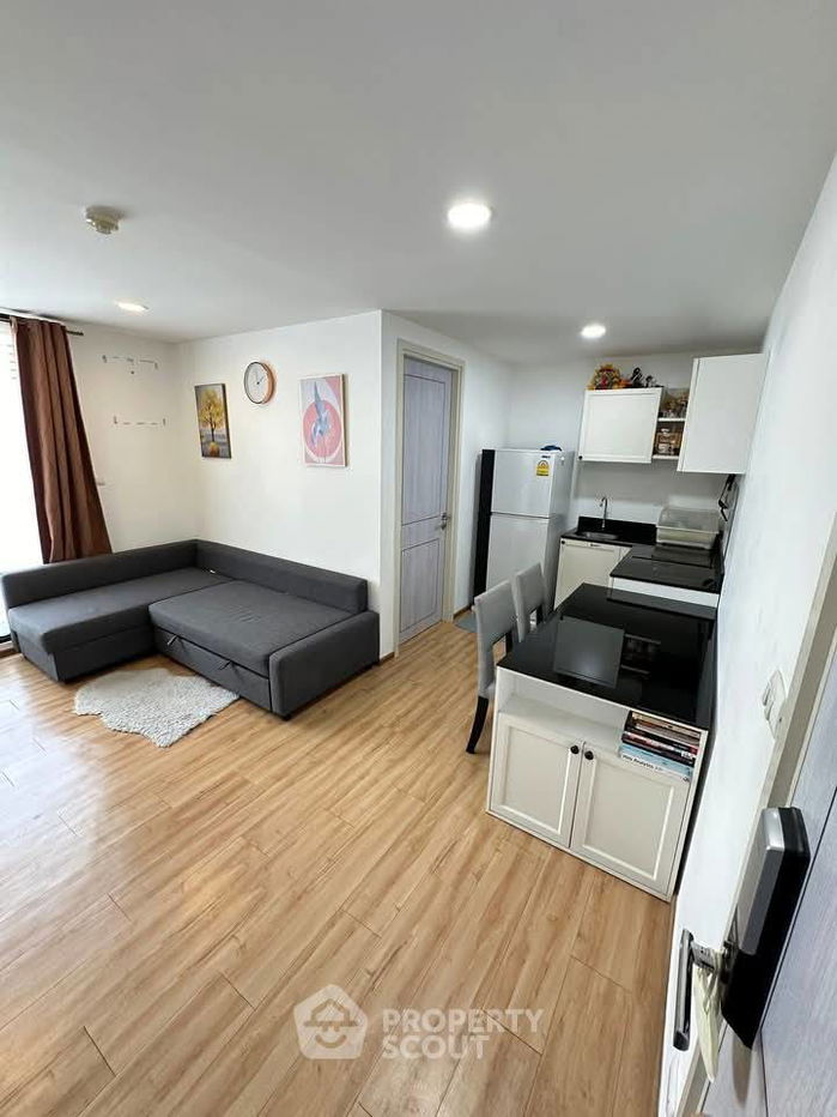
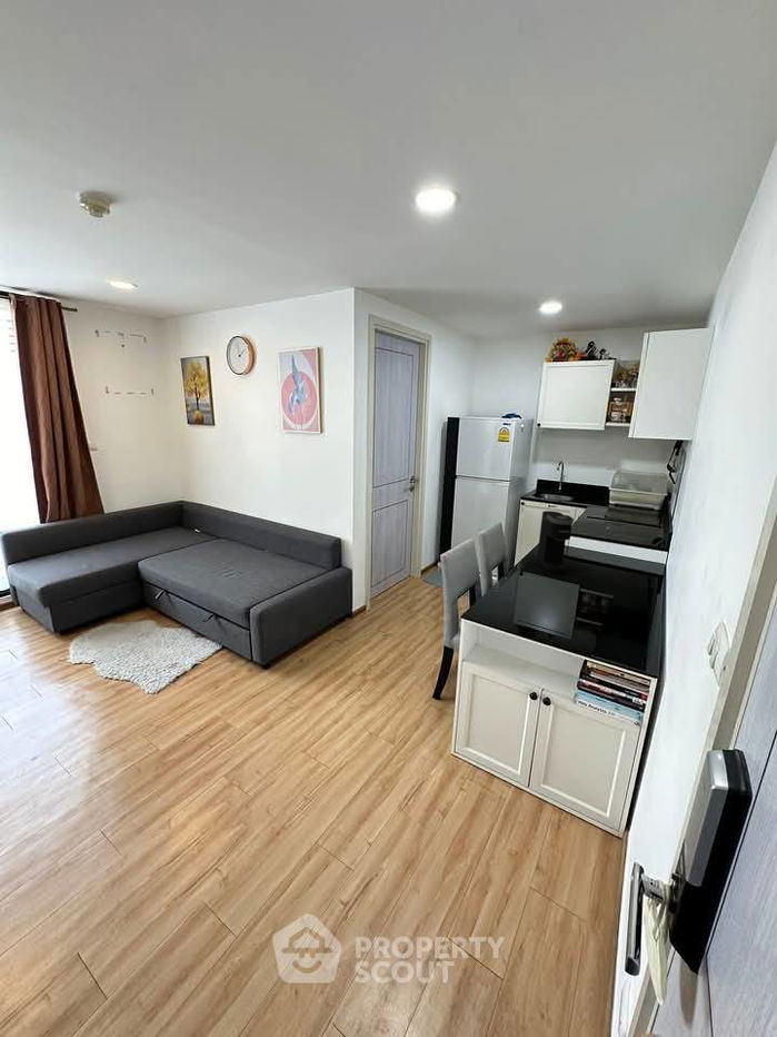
+ coffee maker [536,510,575,574]
